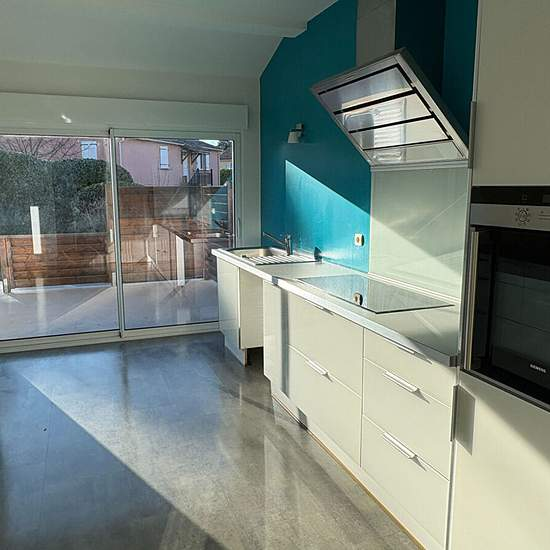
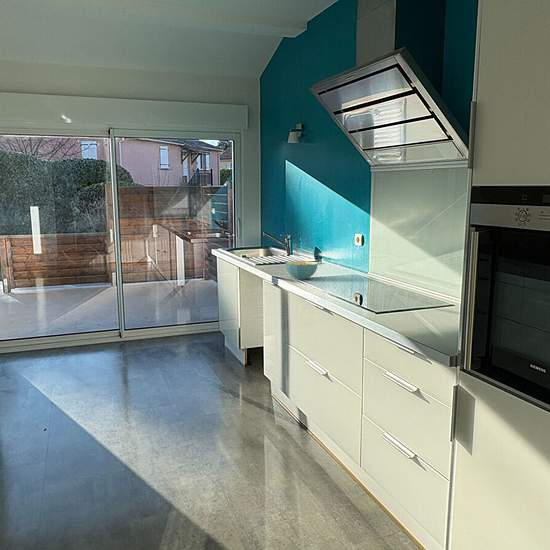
+ cereal bowl [285,260,319,281]
